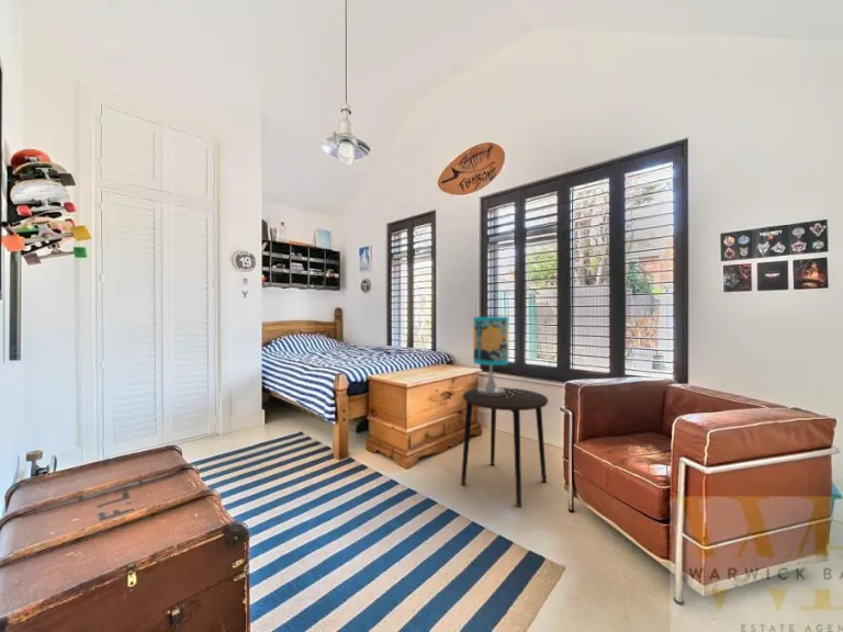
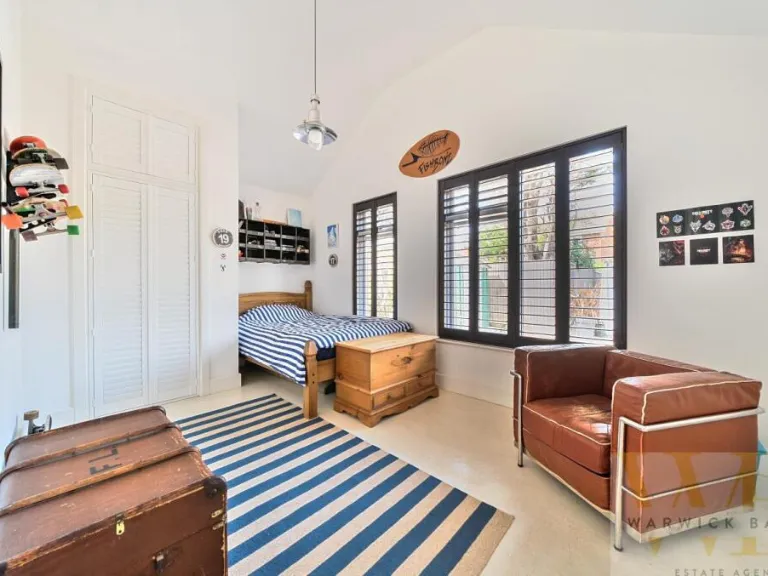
- side table [460,386,550,508]
- table lamp [472,316,522,398]
